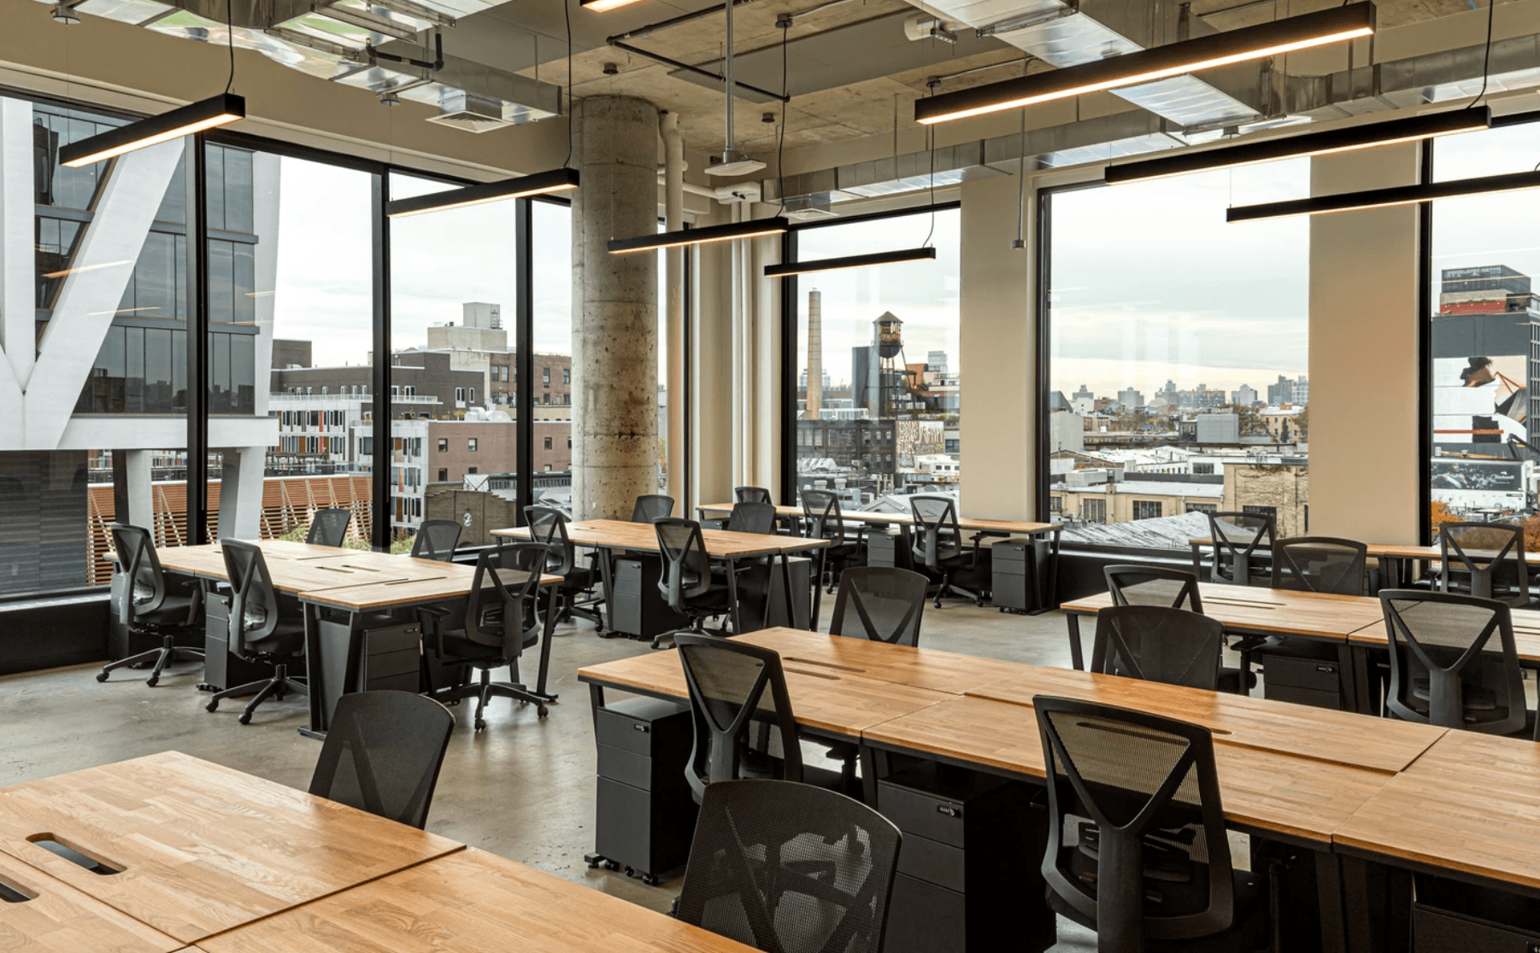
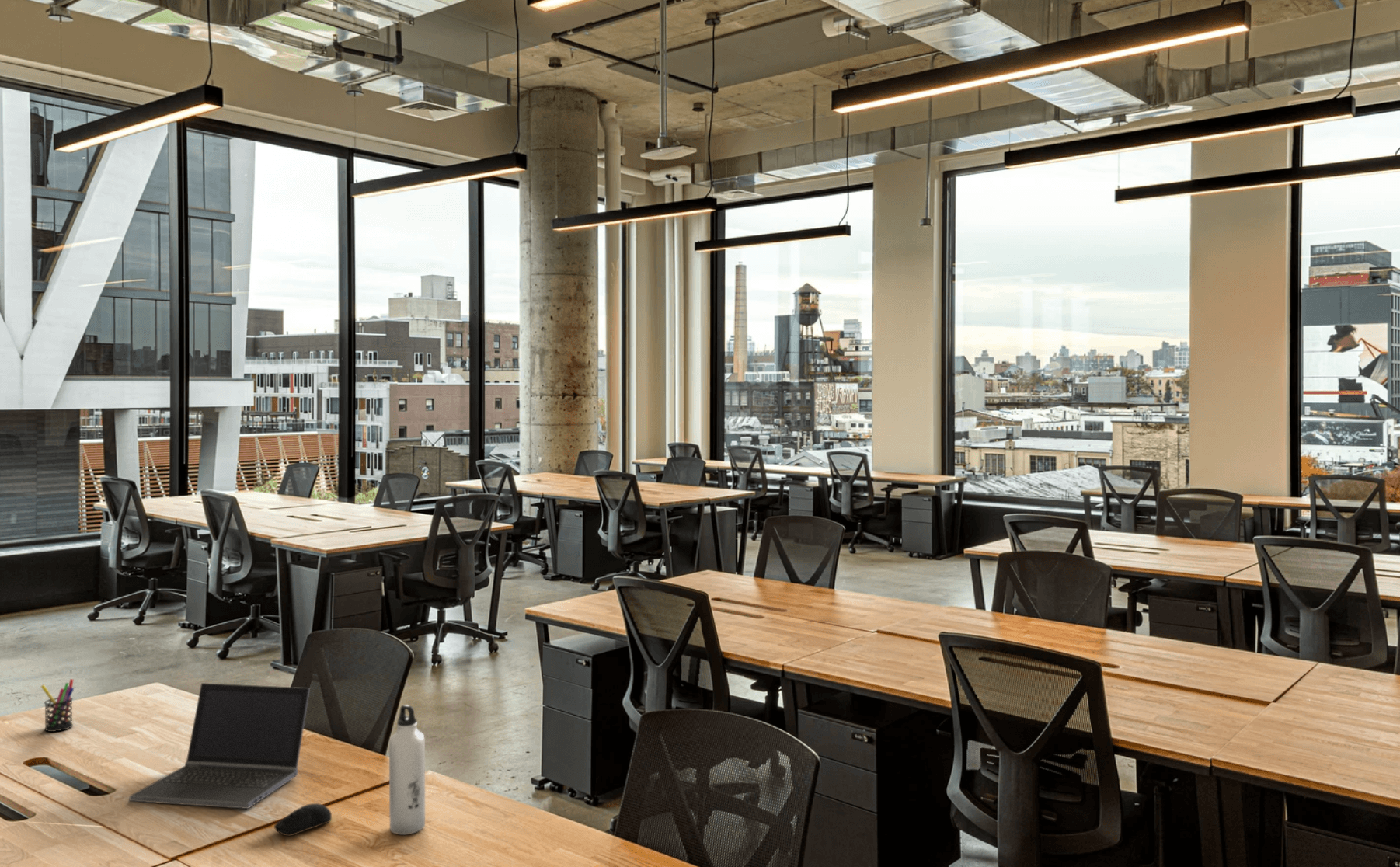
+ water bottle [388,704,426,836]
+ pen holder [40,678,75,733]
+ laptop computer [128,682,311,810]
+ computer mouse [273,803,333,837]
